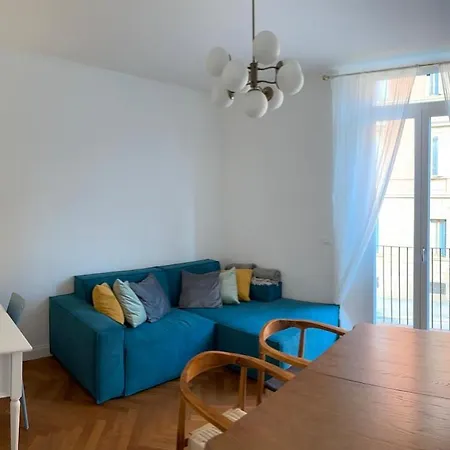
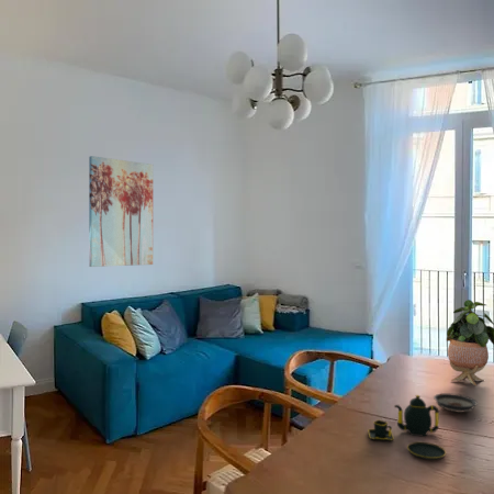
+ potted plant [446,299,494,386]
+ saucer [433,392,479,414]
+ teapot [367,394,447,461]
+ wall art [88,155,154,268]
